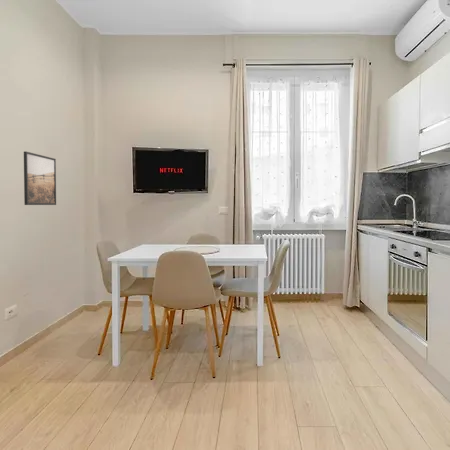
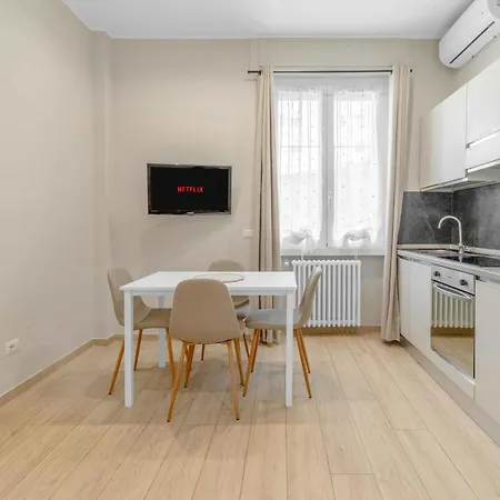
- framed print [23,150,57,206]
